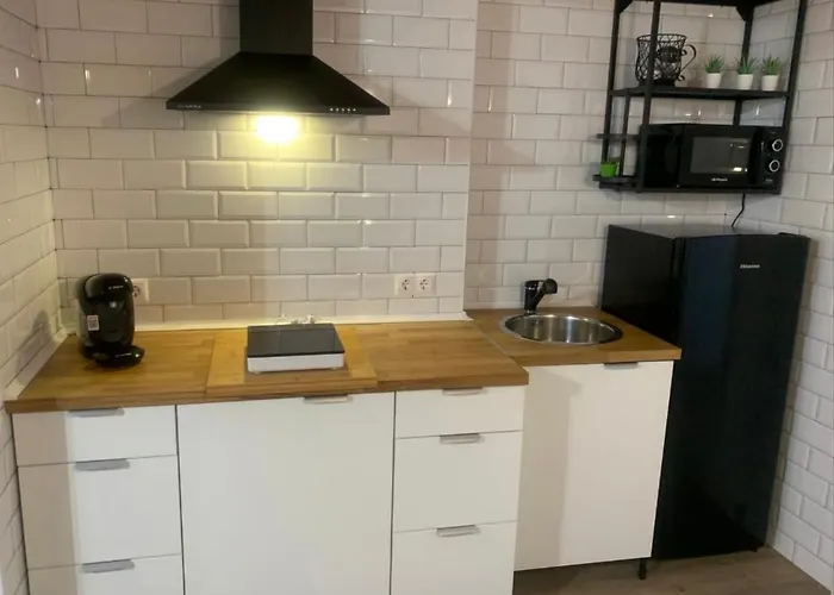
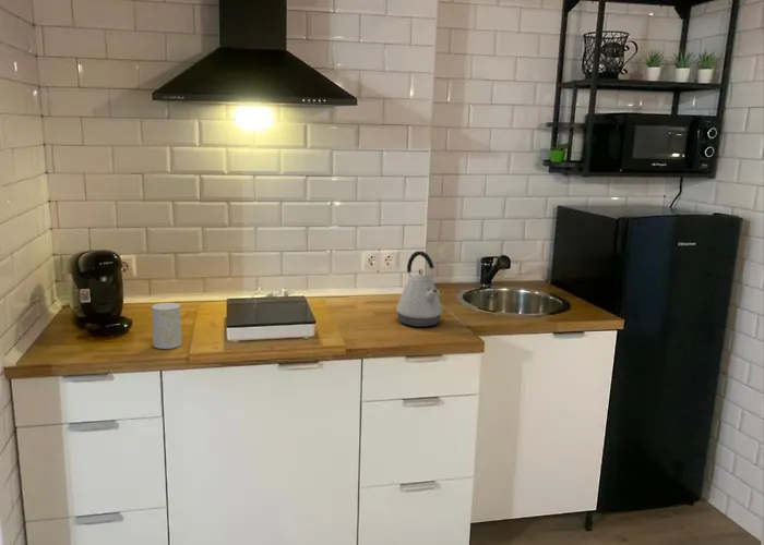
+ kettle [395,251,443,328]
+ cup [151,302,182,350]
